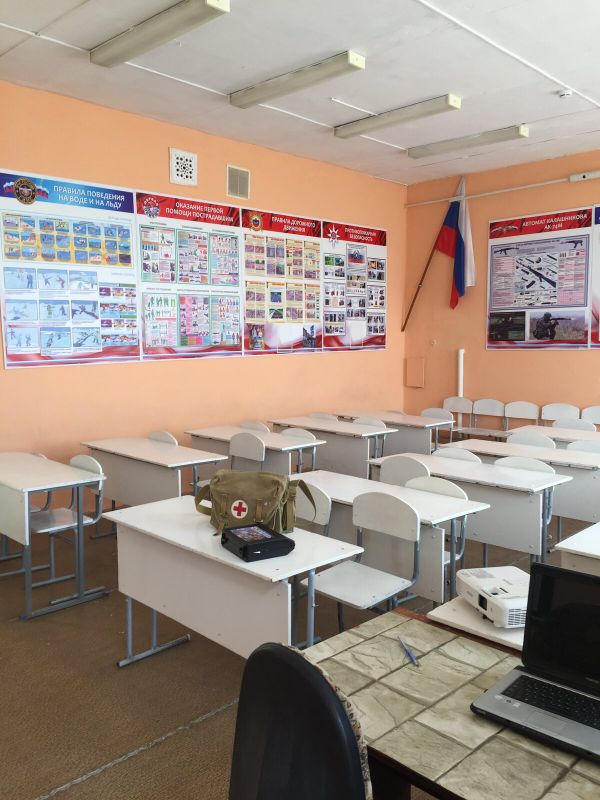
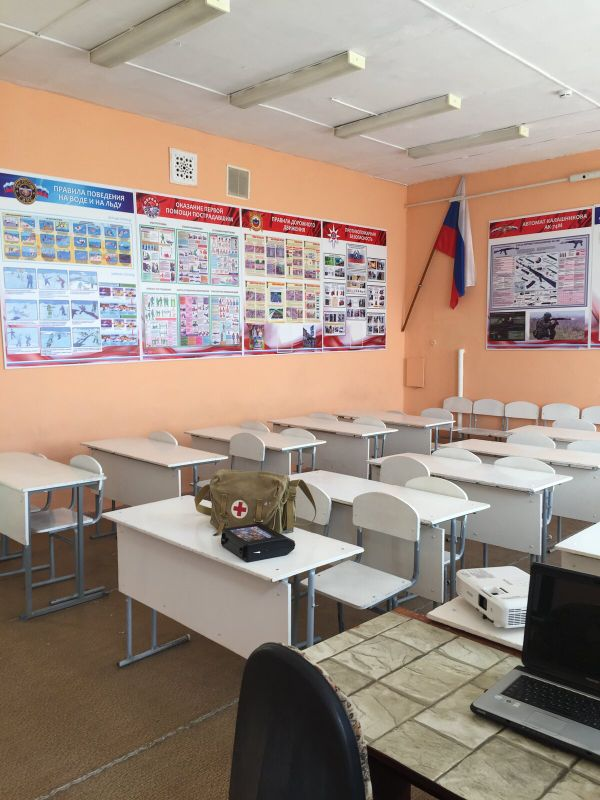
- pen [395,634,422,666]
